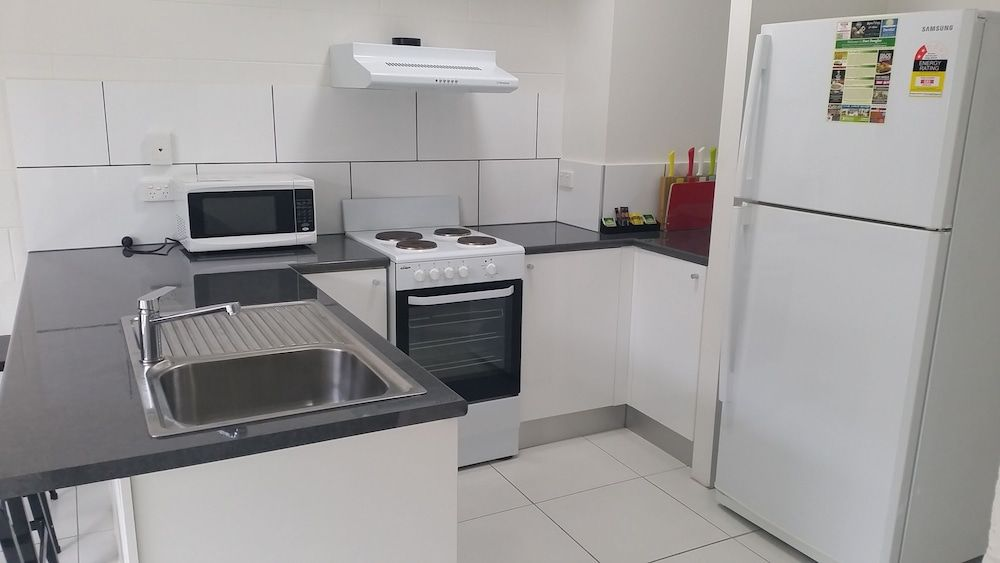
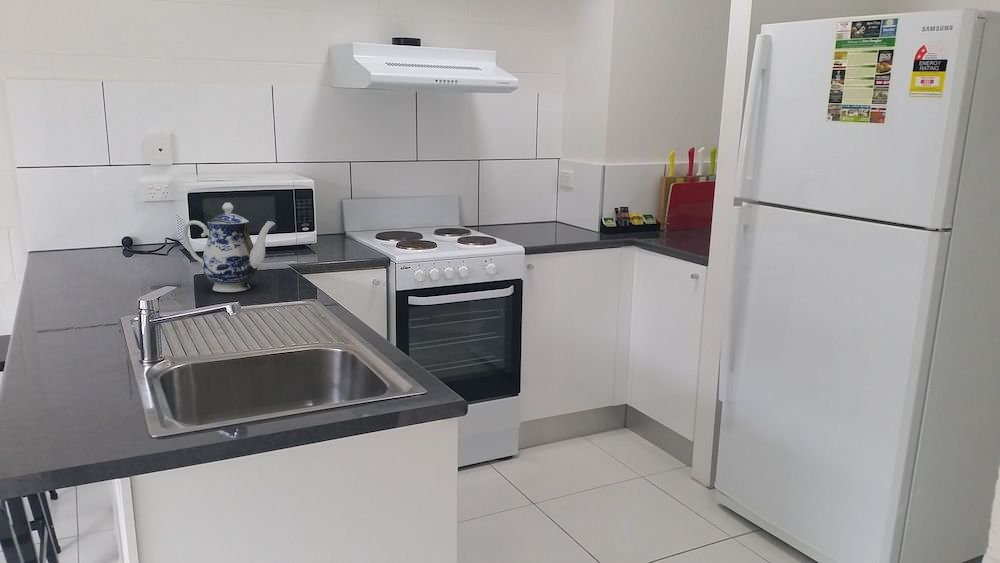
+ teapot [182,202,276,293]
